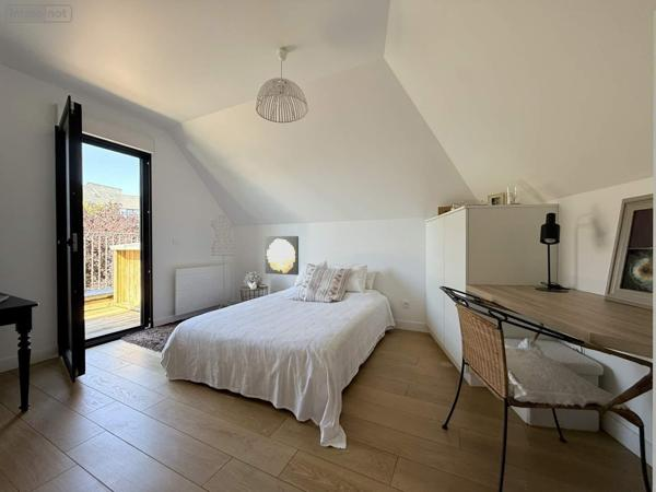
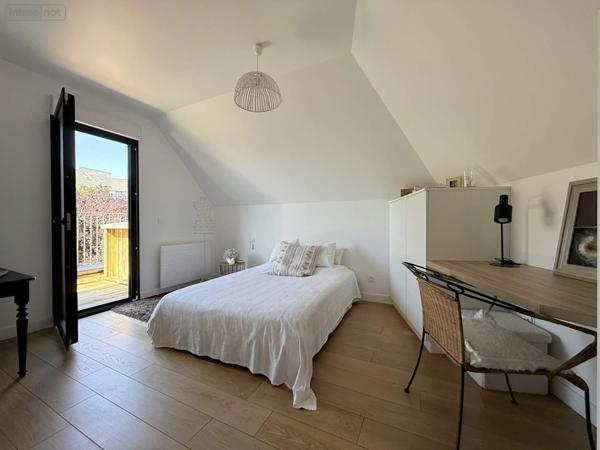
- wall art [265,235,300,277]
